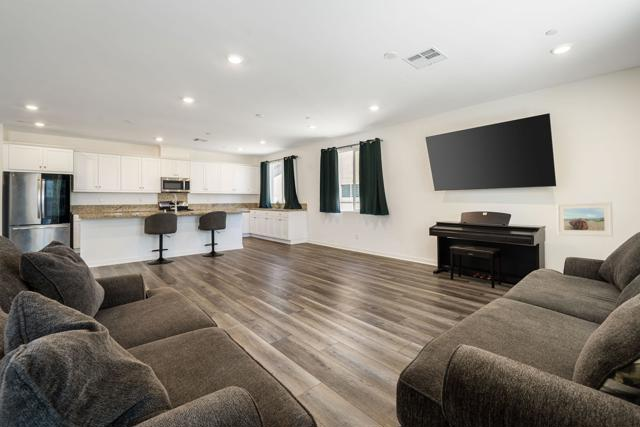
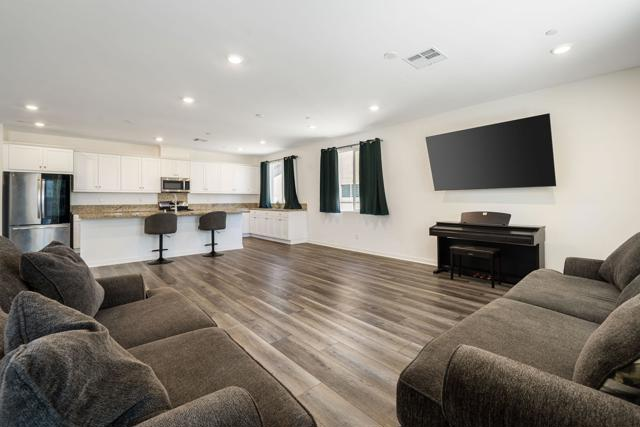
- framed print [556,201,614,238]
